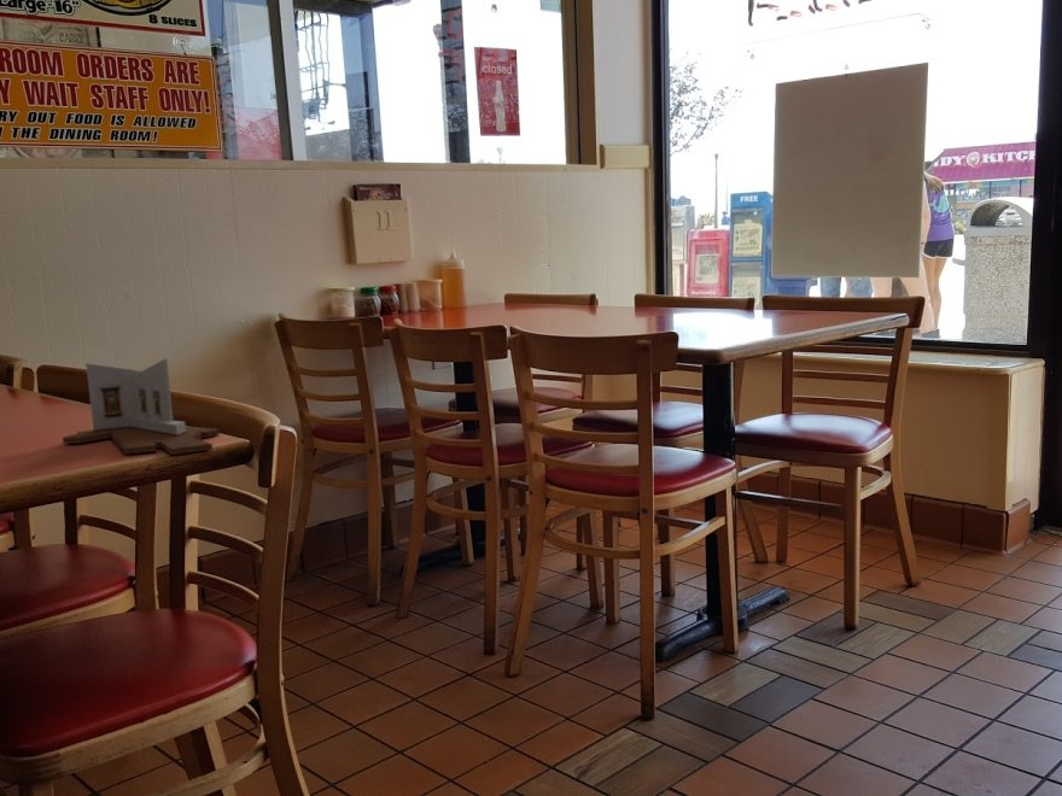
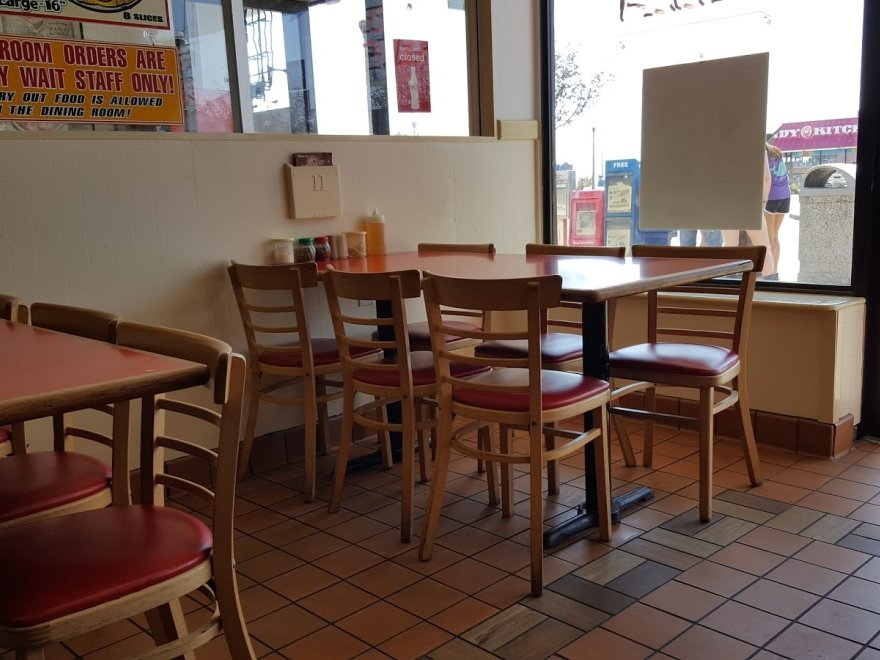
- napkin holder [62,358,221,456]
